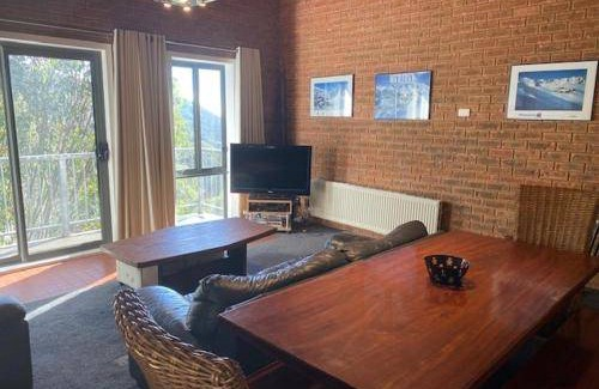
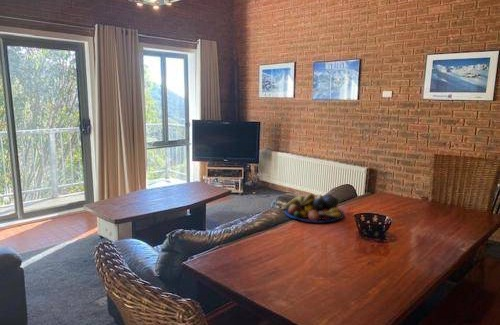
+ fruit bowl [284,193,345,223]
